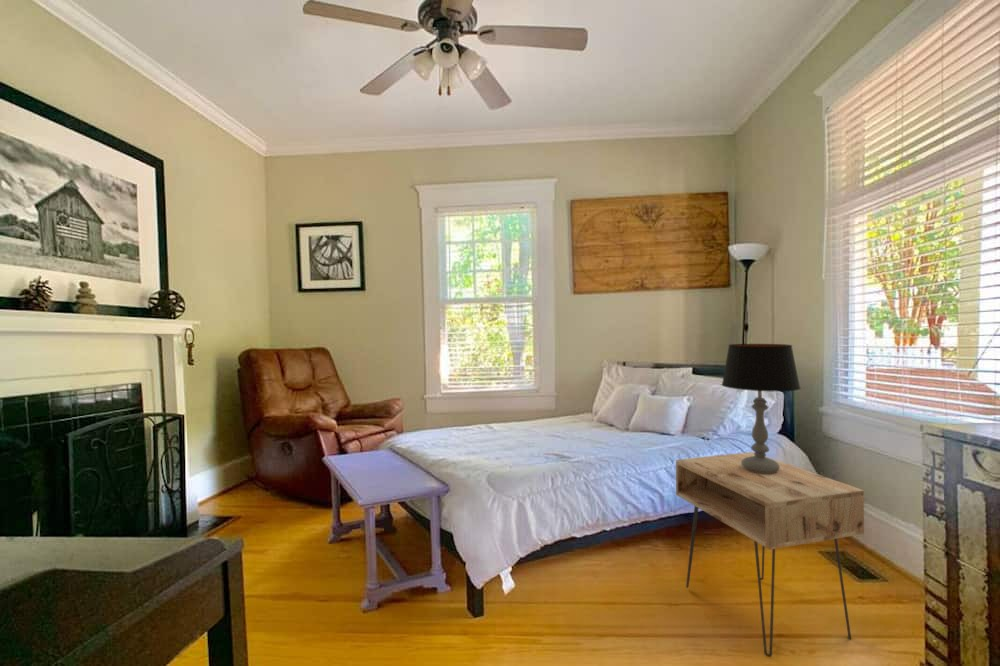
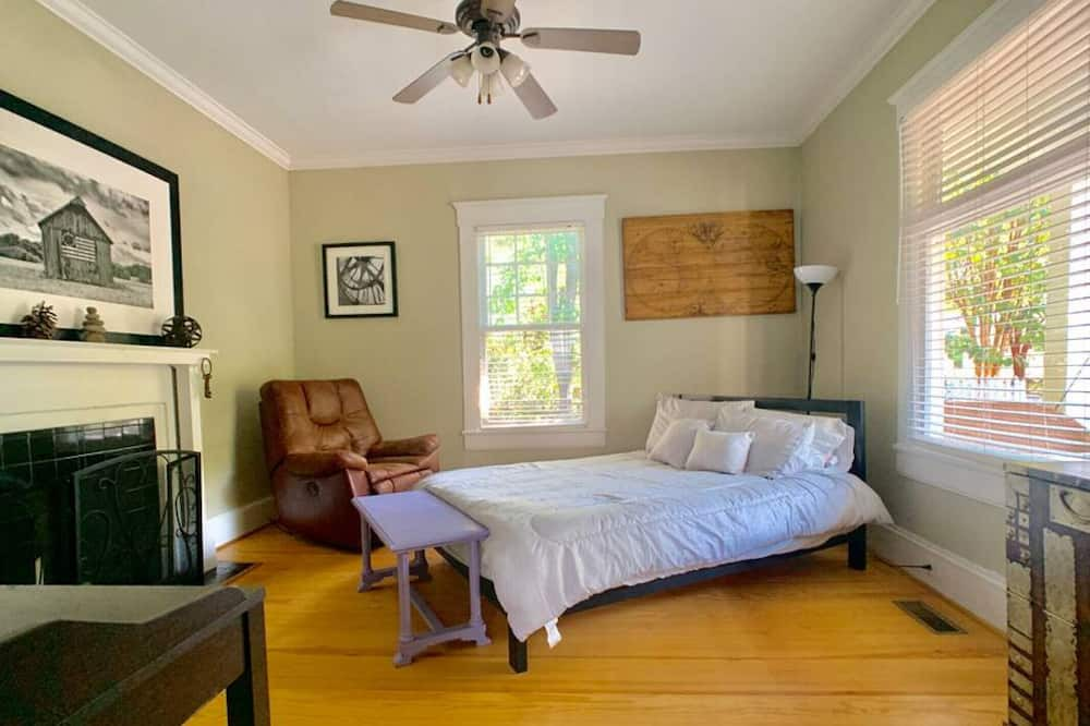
- table lamp [721,343,802,474]
- nightstand [675,451,865,658]
